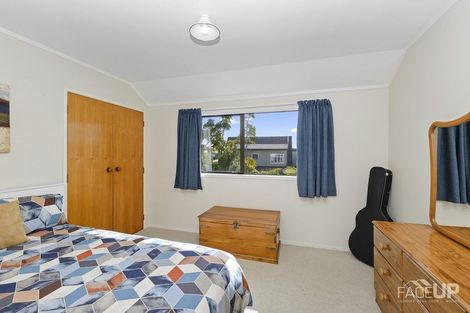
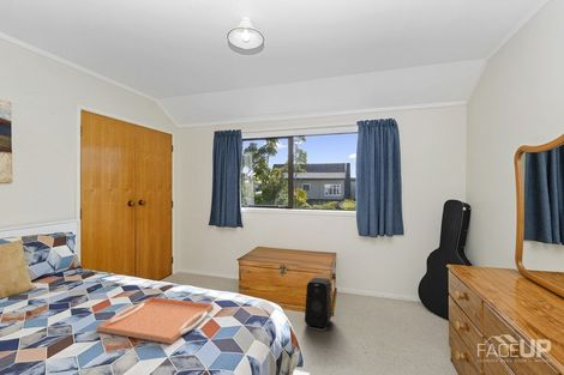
+ serving tray [96,296,215,345]
+ speaker [304,277,332,332]
